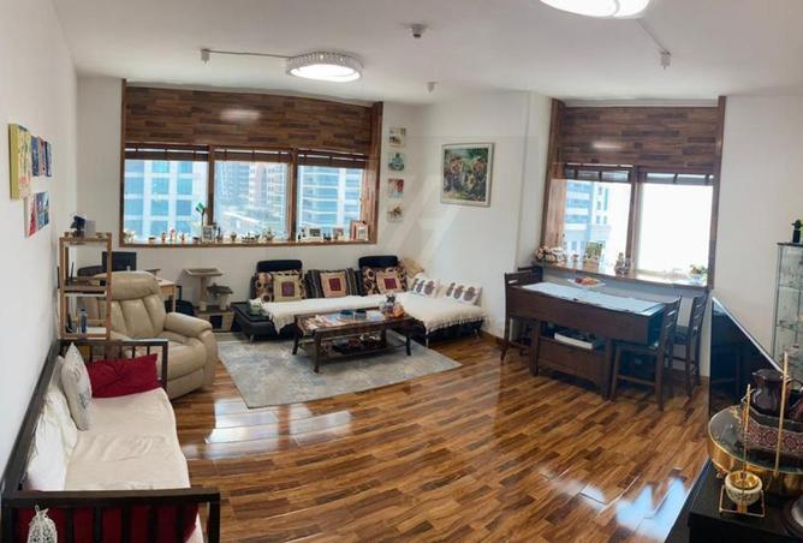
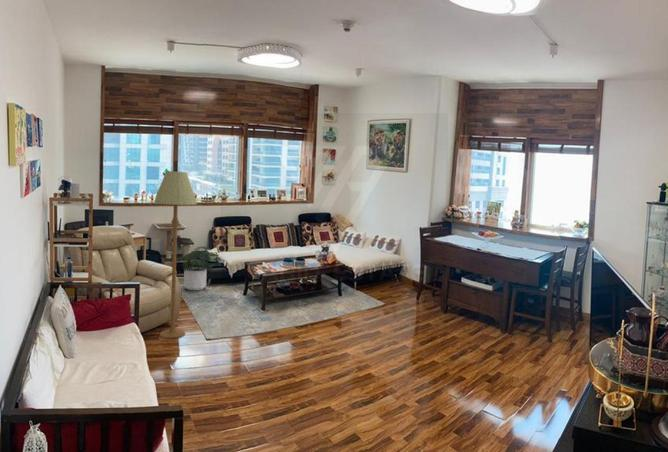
+ potted plant [169,245,219,291]
+ floor lamp [153,170,198,339]
